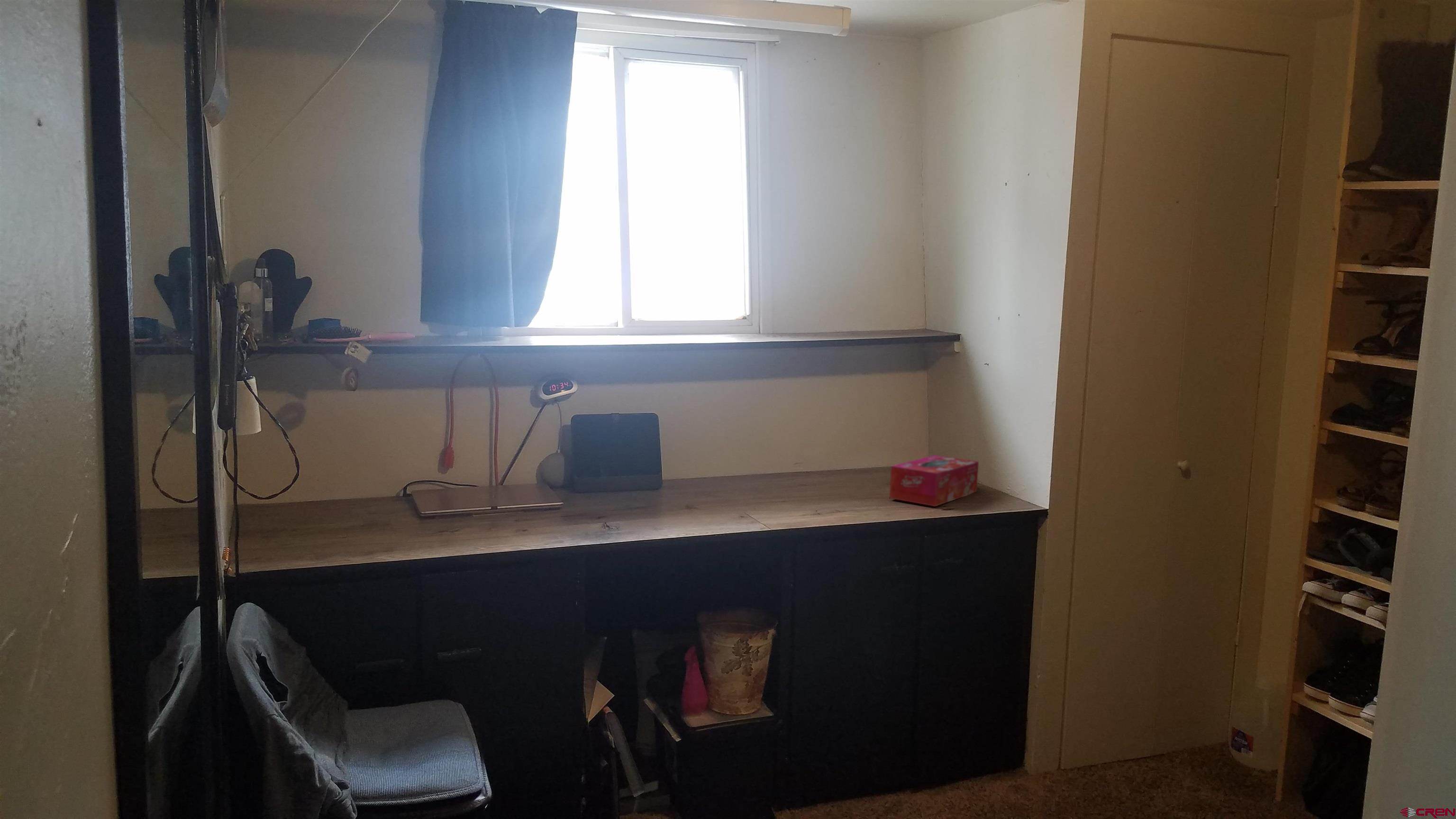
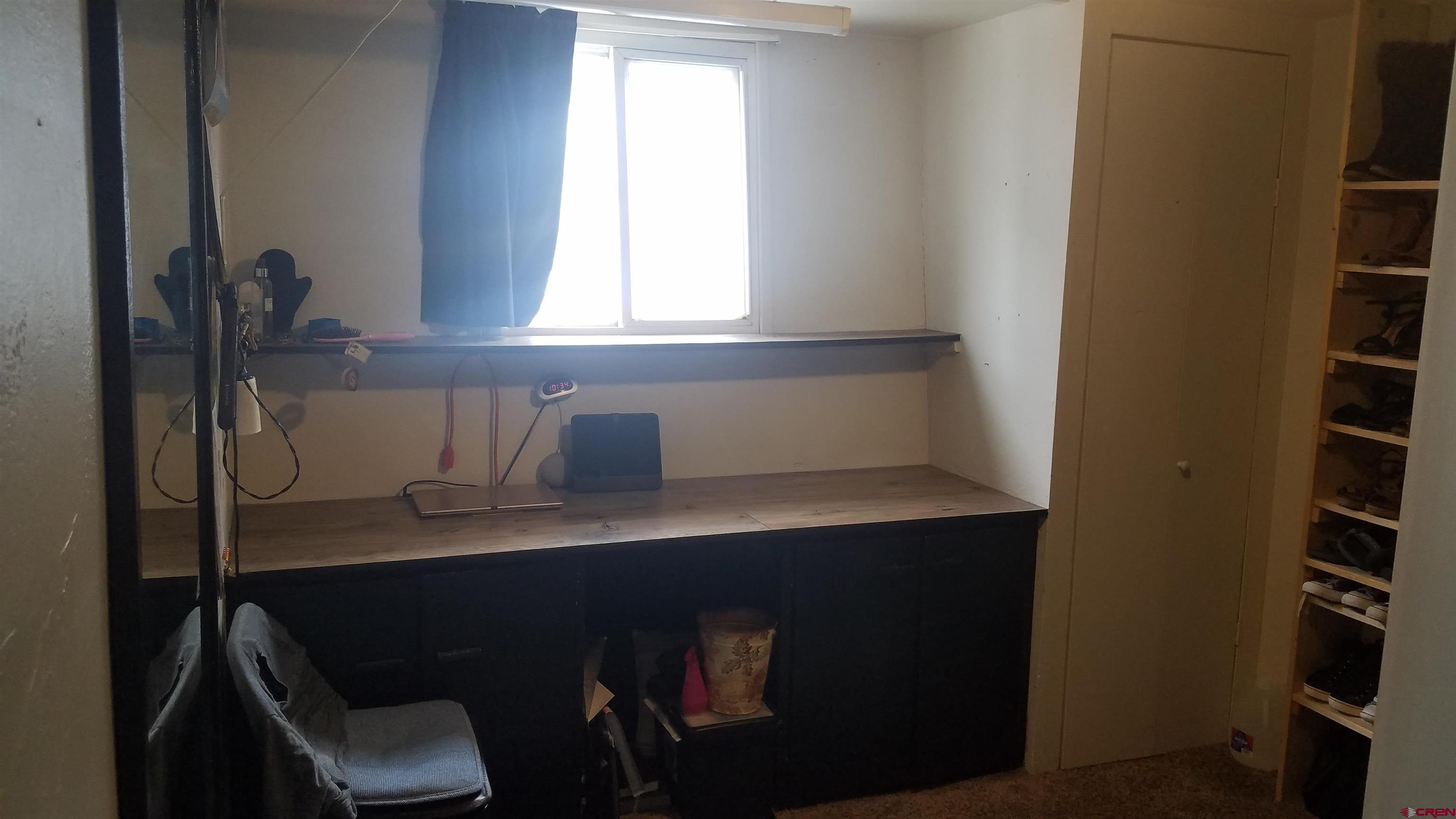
- tissue box [889,455,979,507]
